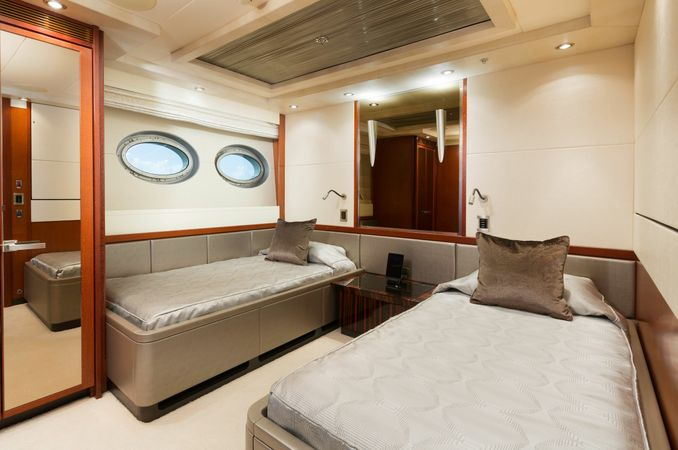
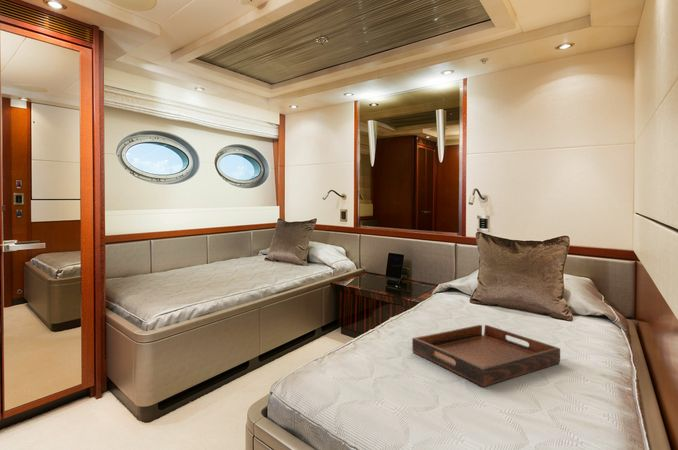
+ serving tray [411,324,561,388]
